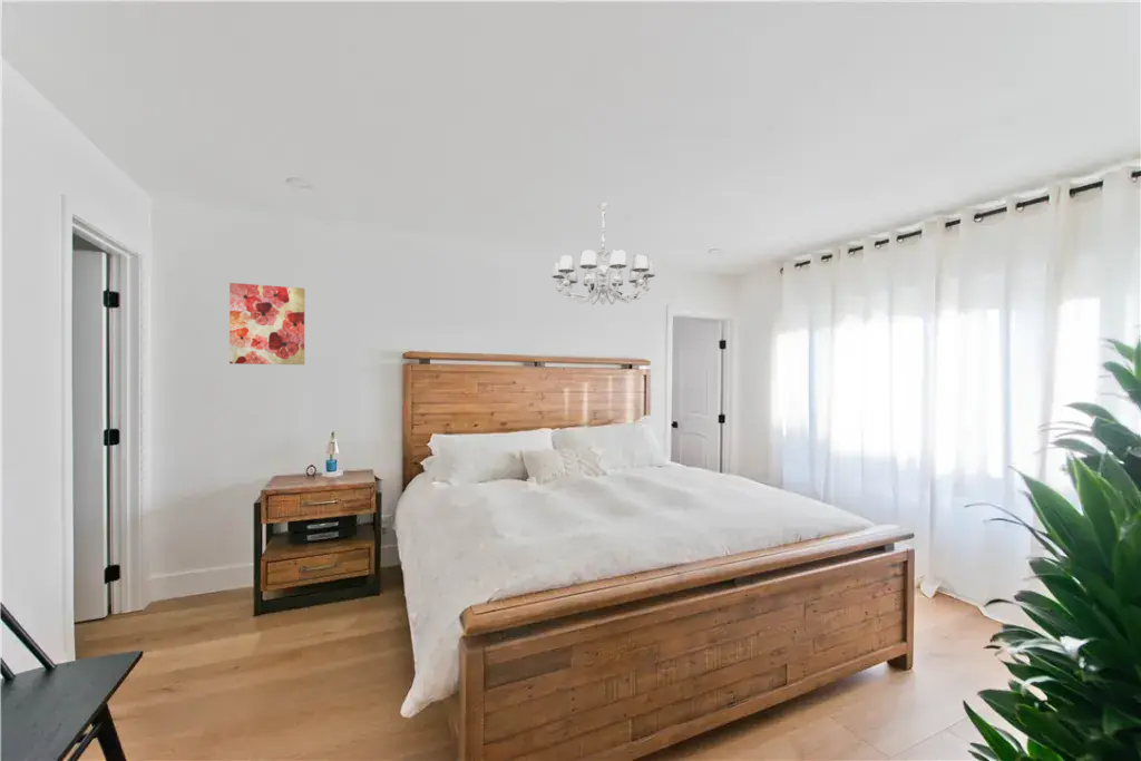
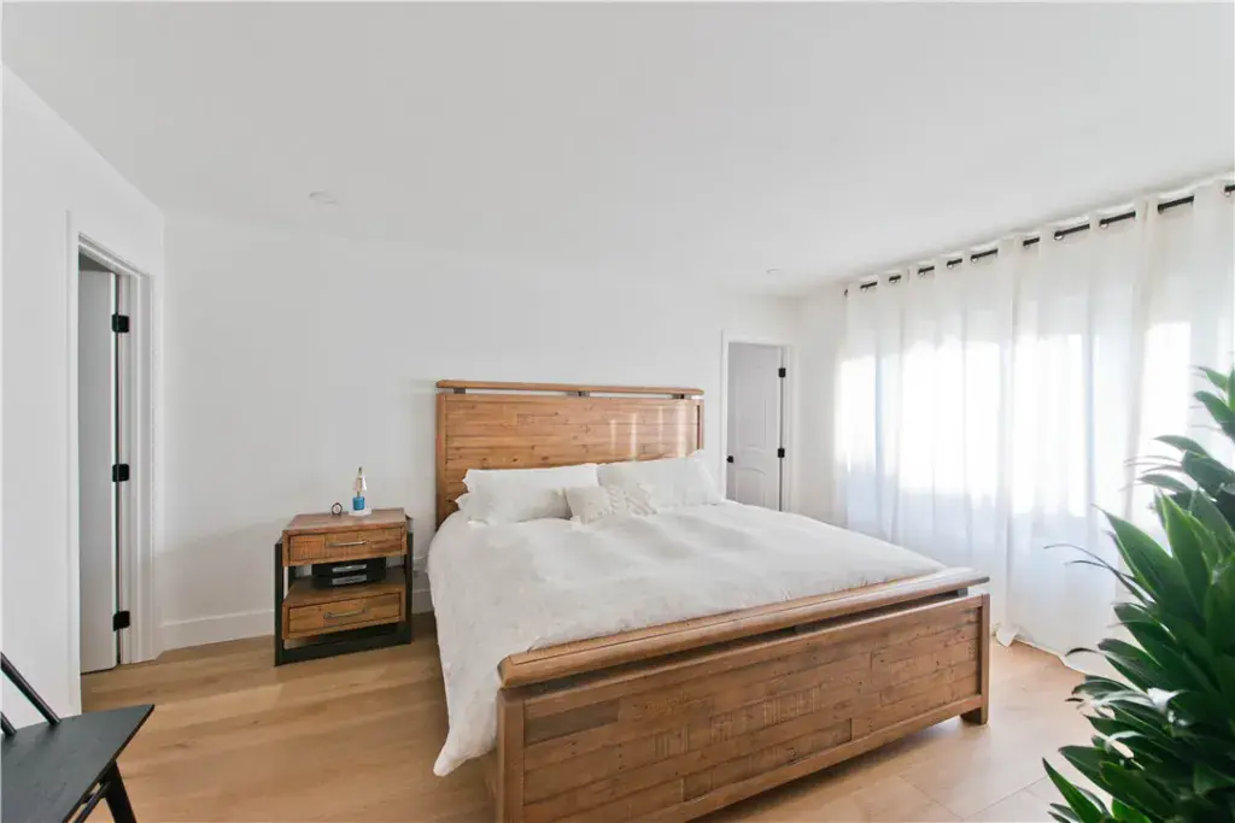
- wall art [228,282,305,365]
- chandelier [550,203,656,306]
